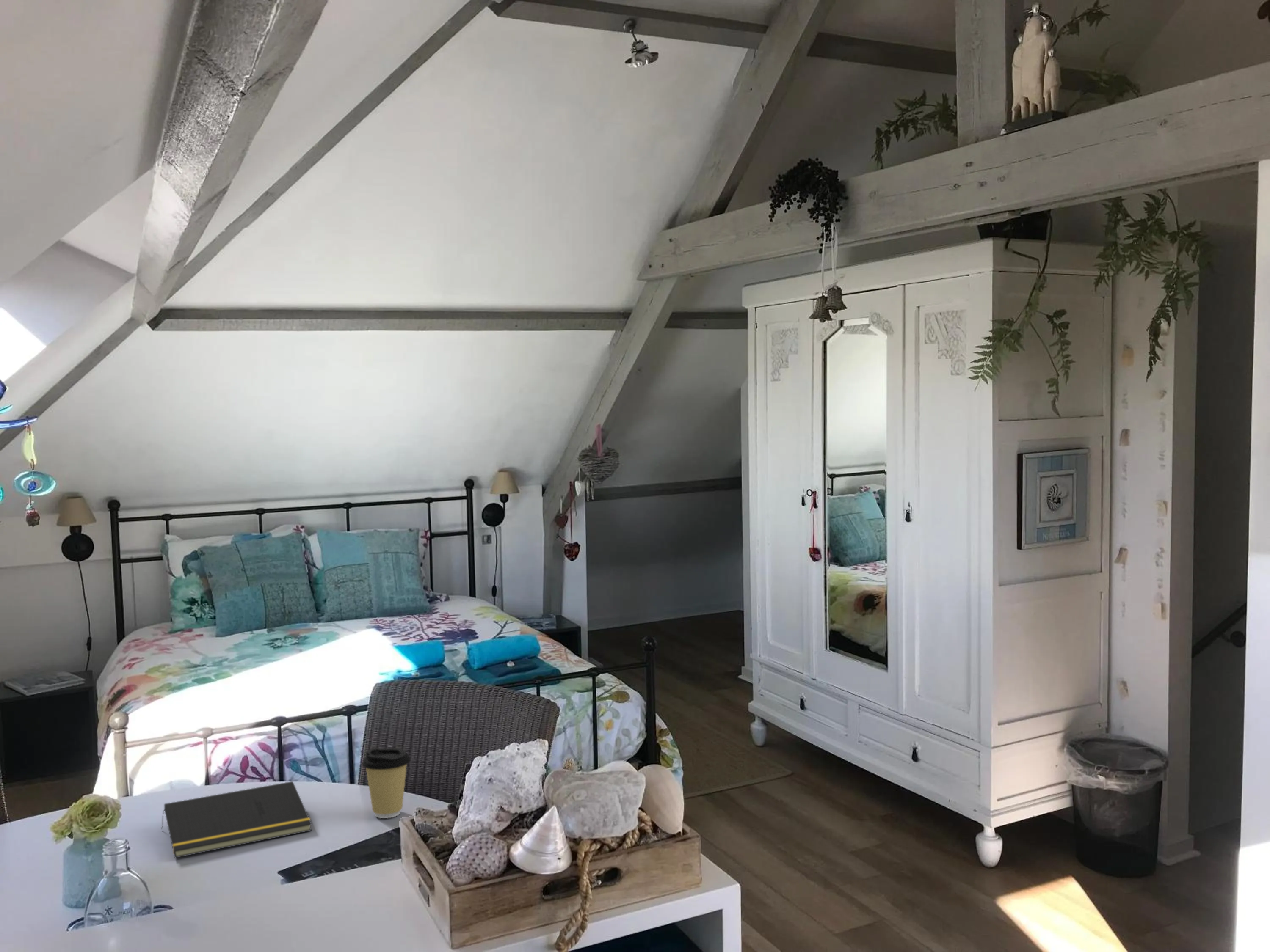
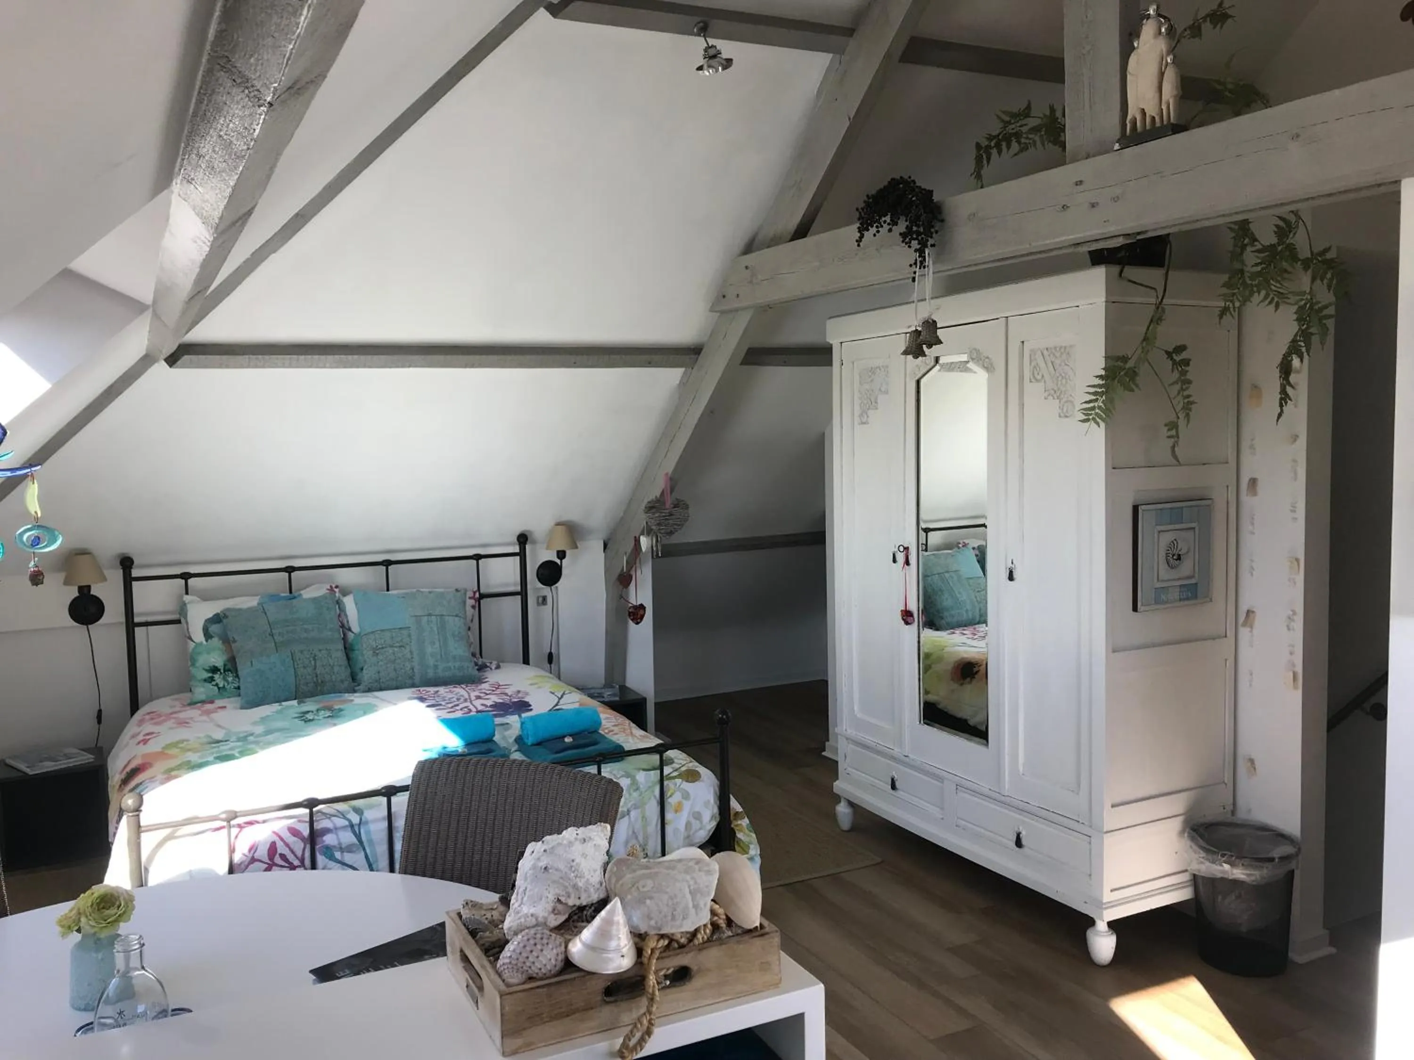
- coffee cup [362,748,411,819]
- notepad [161,781,312,858]
